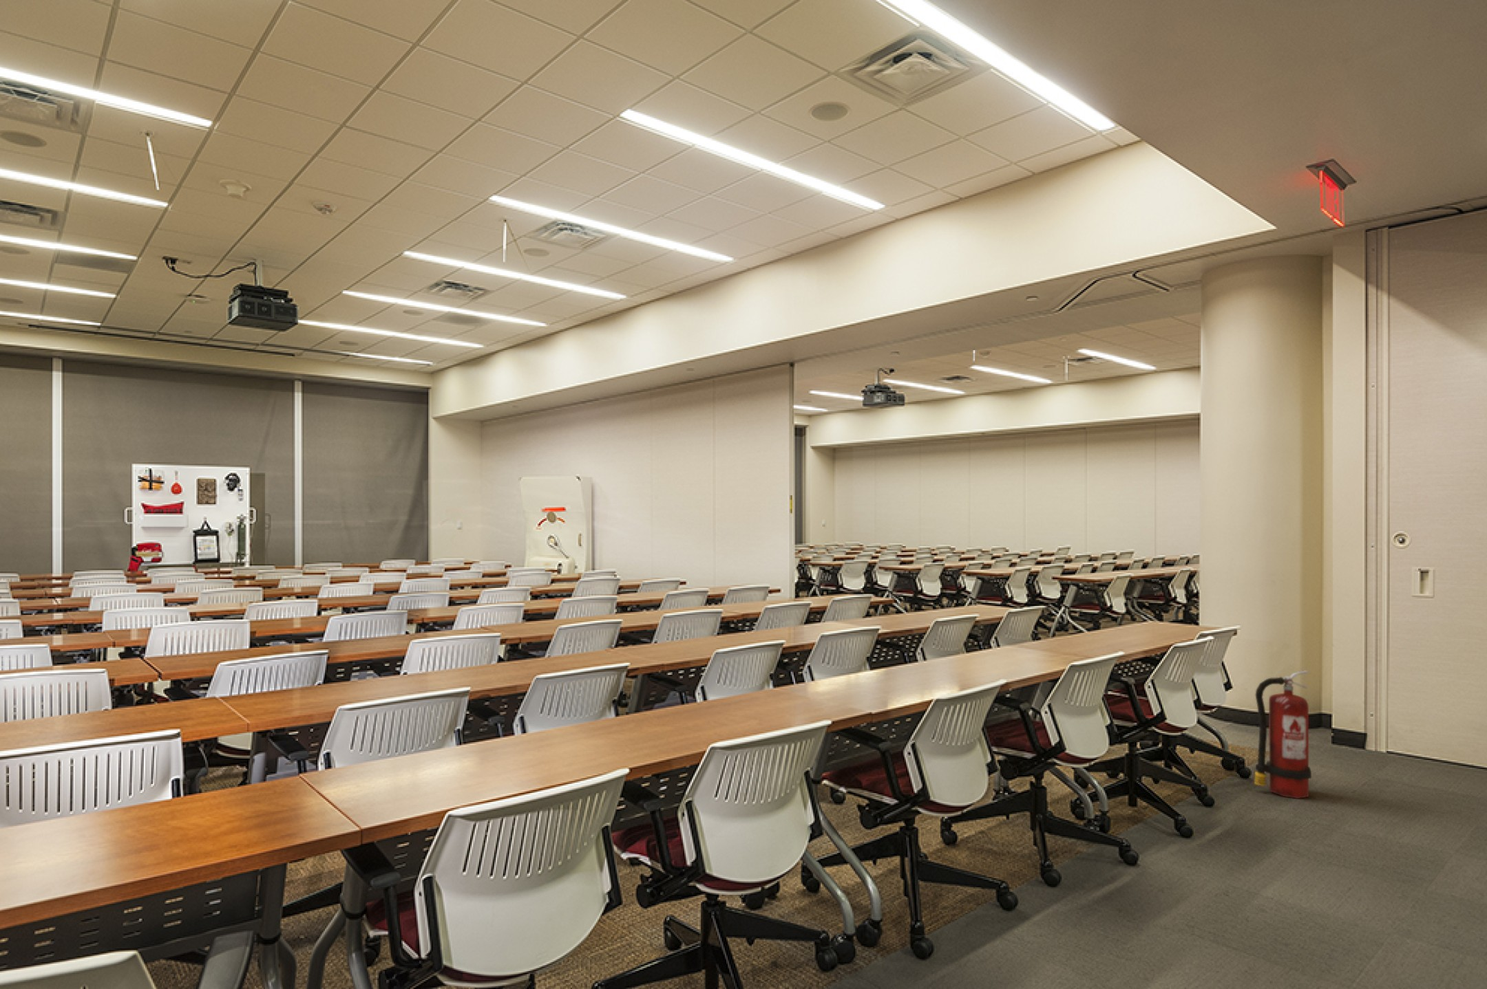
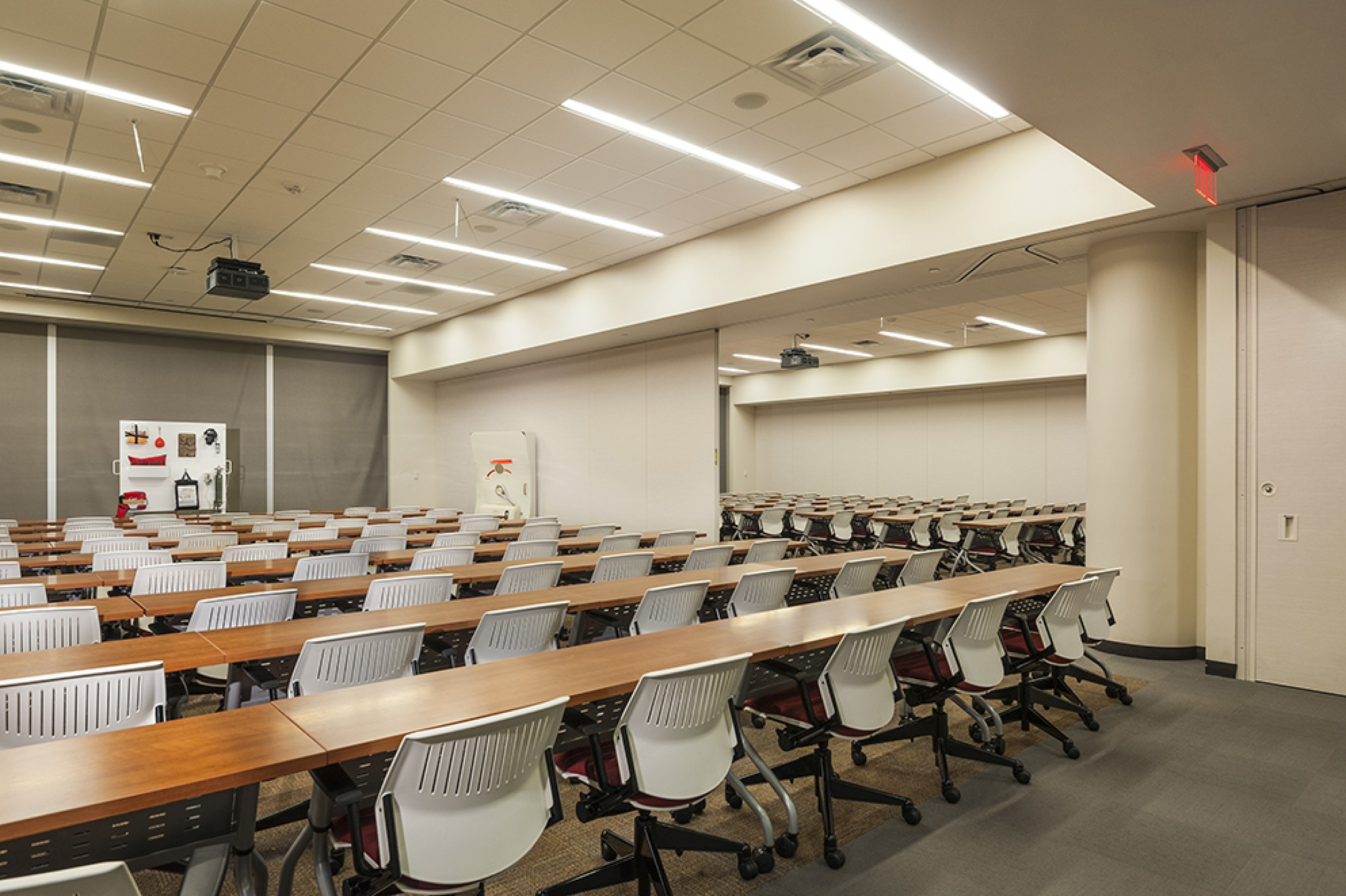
- fire extinguisher [1254,670,1312,799]
